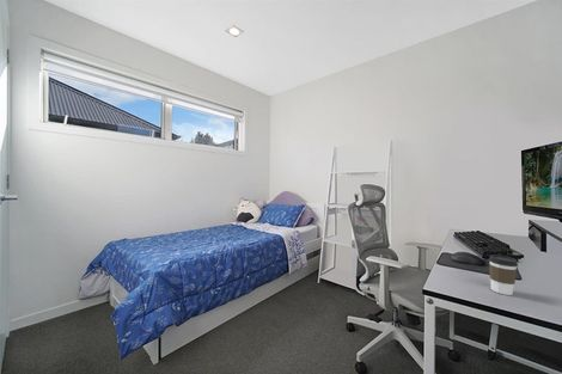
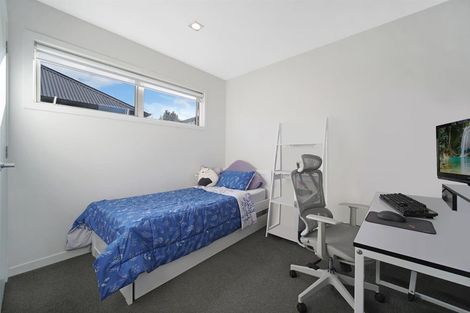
- coffee cup [488,253,519,296]
